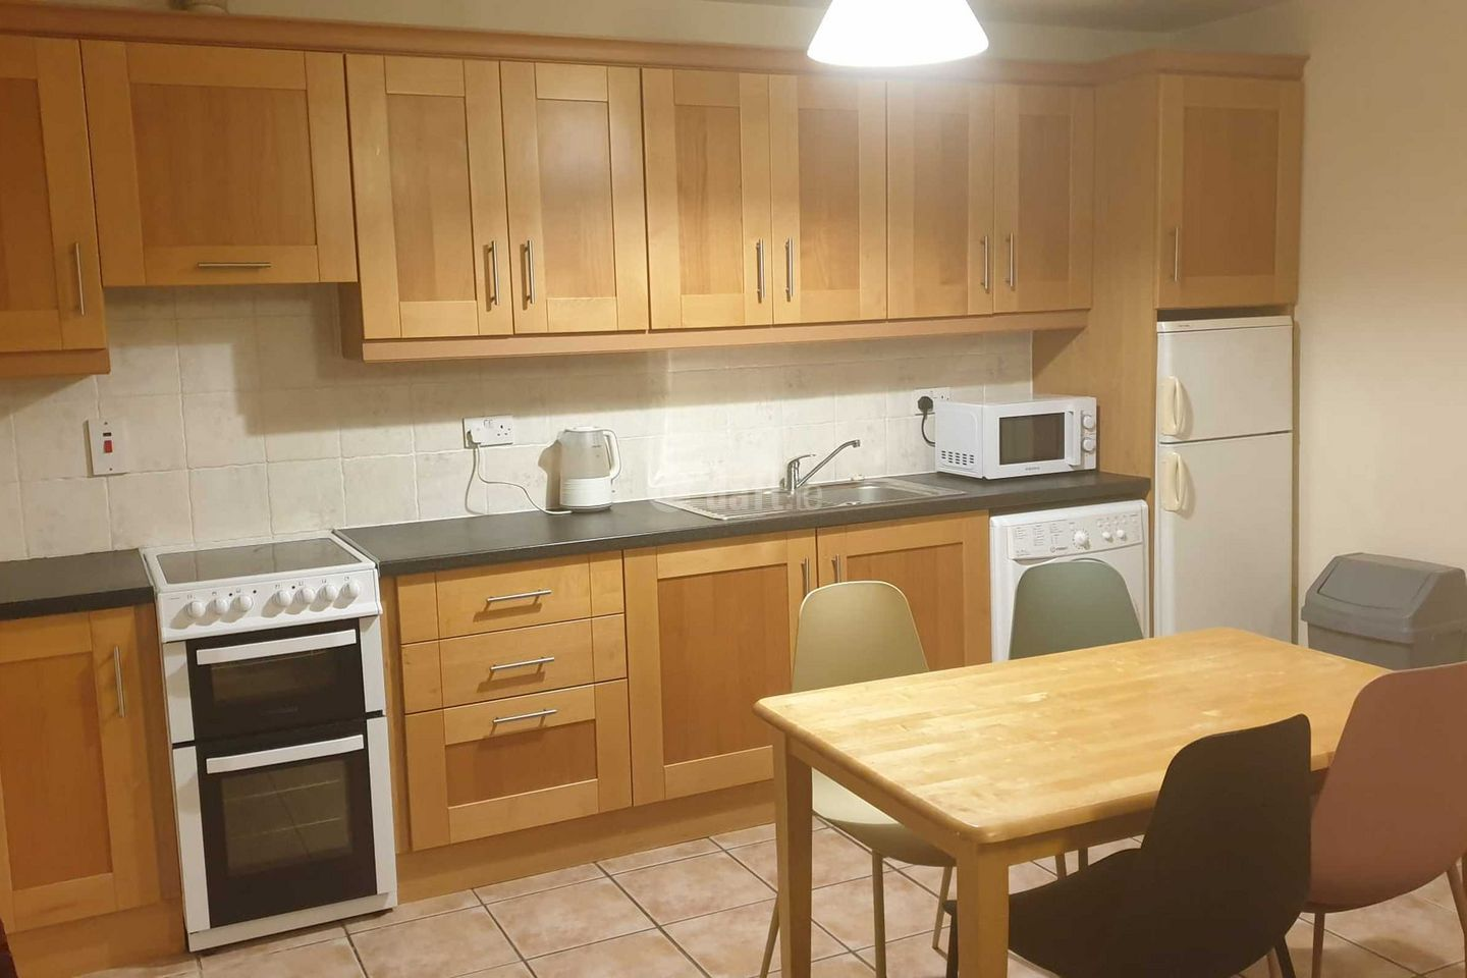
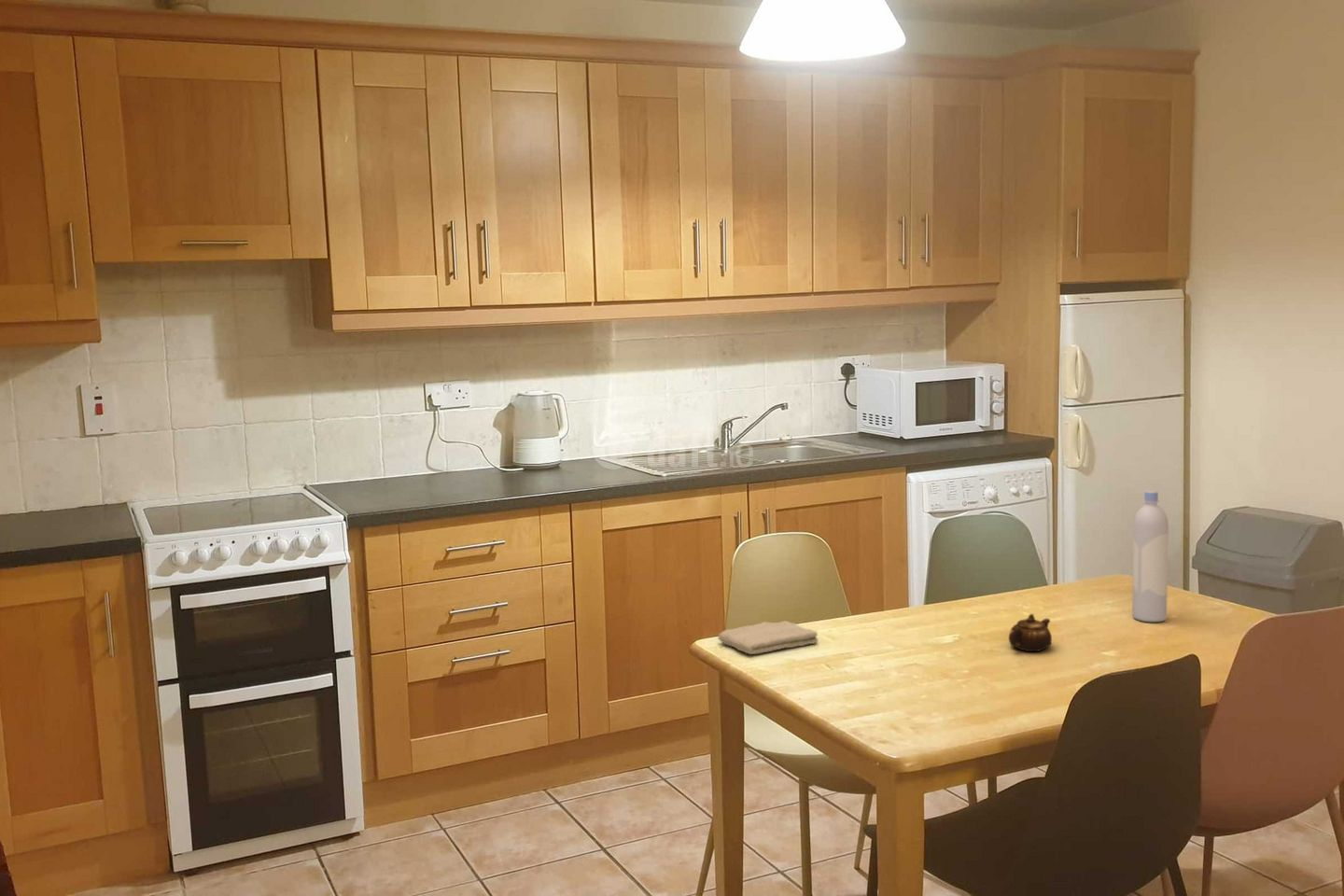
+ washcloth [718,620,819,655]
+ teapot [1008,613,1053,652]
+ bottle [1131,489,1169,623]
